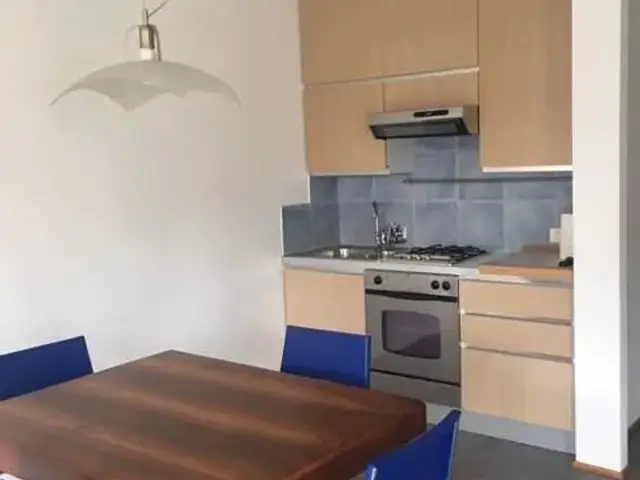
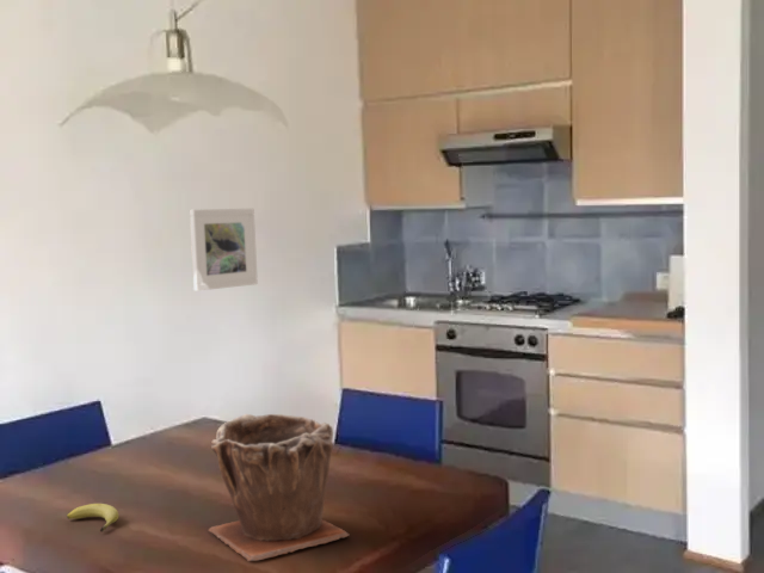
+ fruit [66,503,119,532]
+ plant pot [208,413,350,562]
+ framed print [189,208,259,292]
